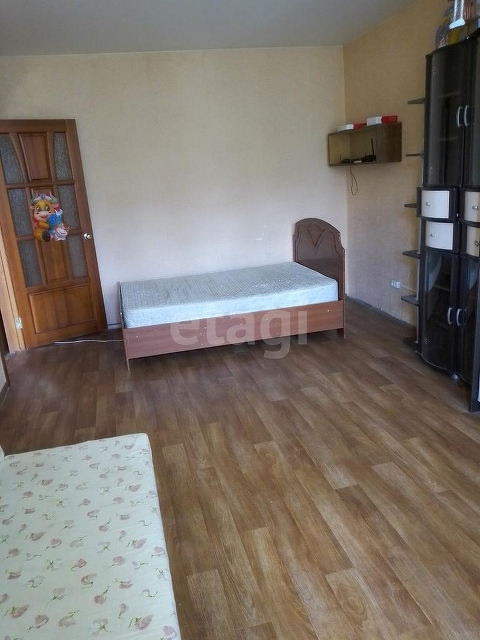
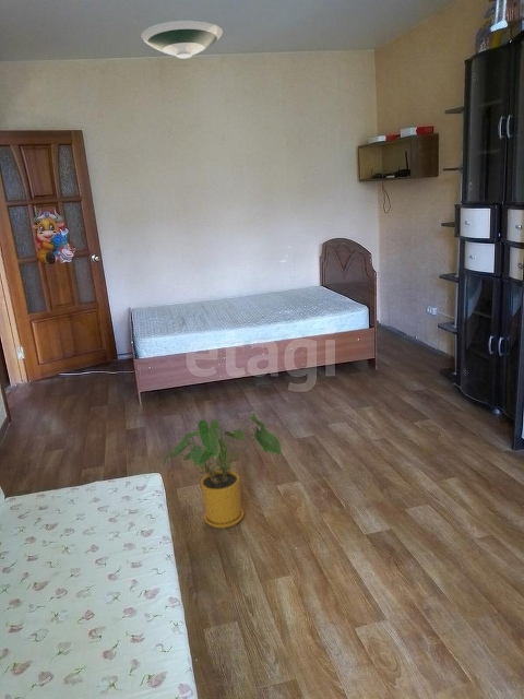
+ house plant [162,408,282,530]
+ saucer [140,19,224,59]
